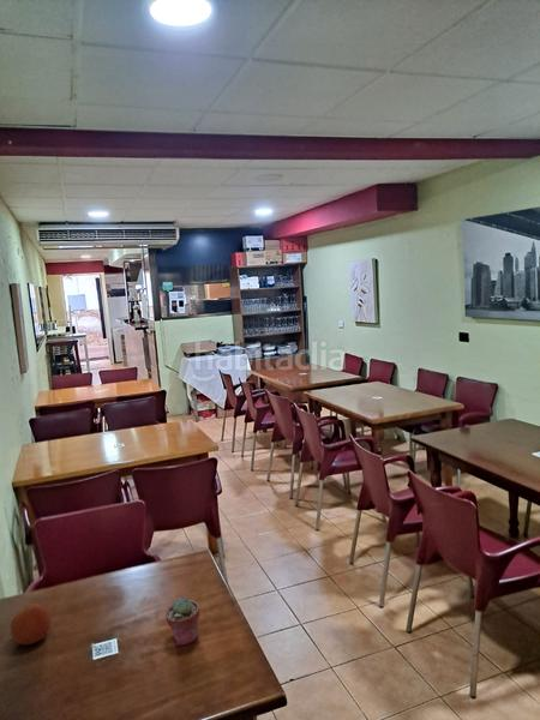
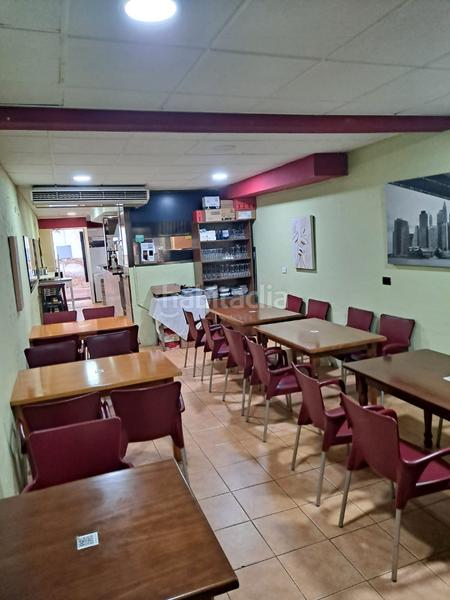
- fruit [10,602,52,646]
- potted succulent [164,596,200,647]
